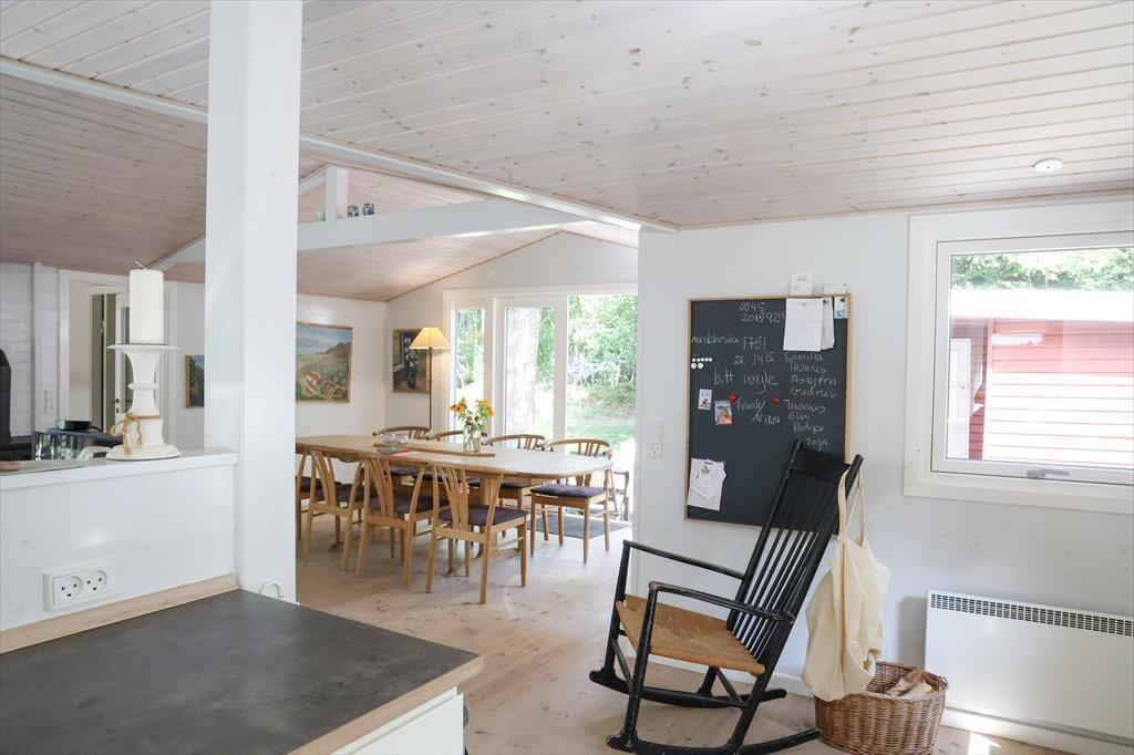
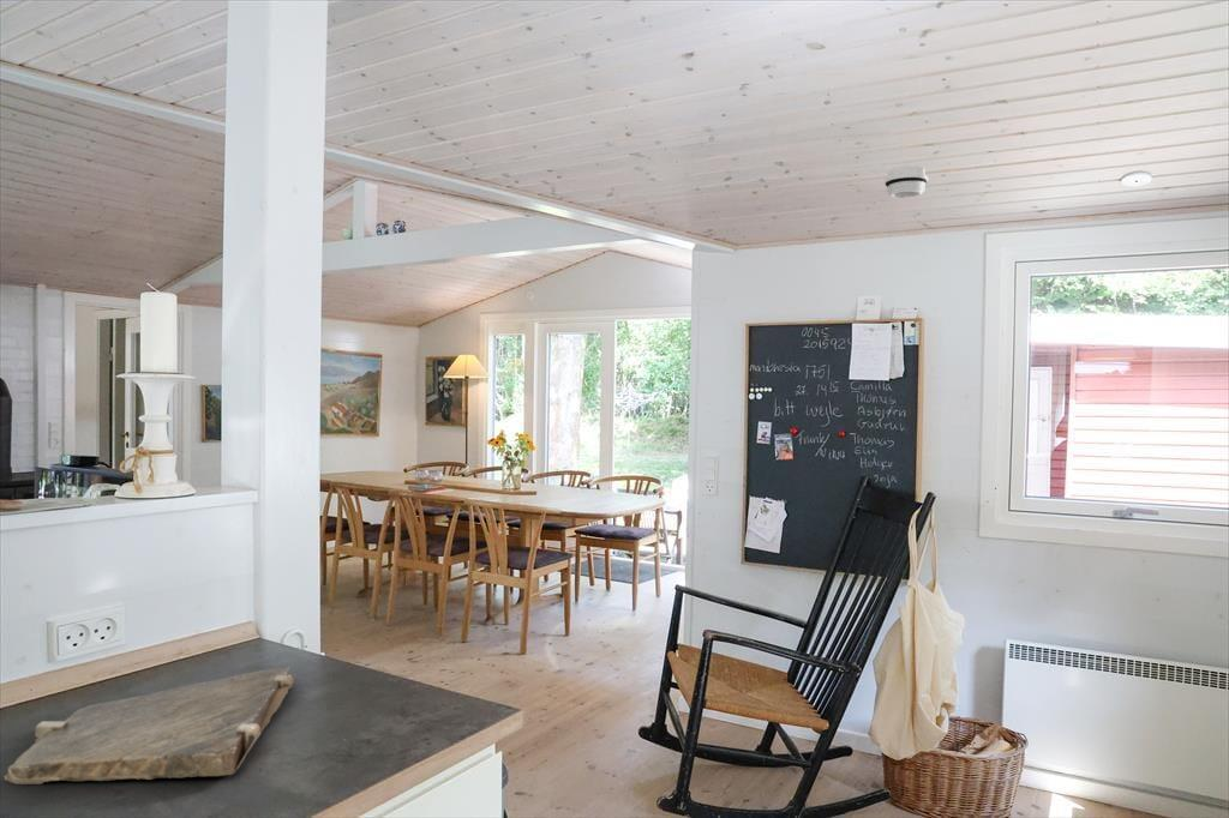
+ cutting board [4,666,295,786]
+ smoke detector [883,166,929,199]
